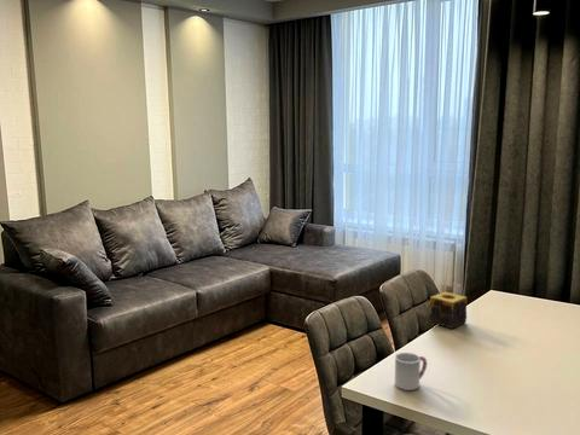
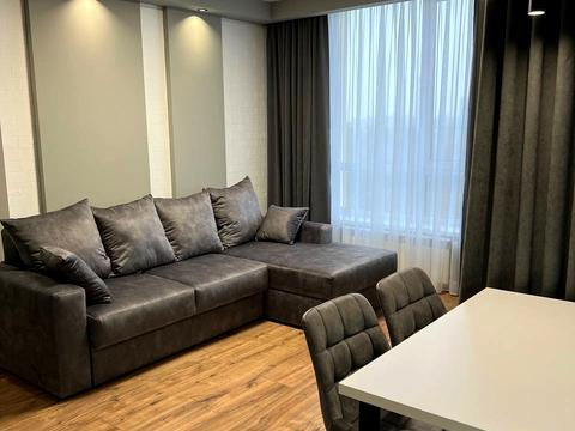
- cup [394,352,428,392]
- candle [428,291,468,330]
